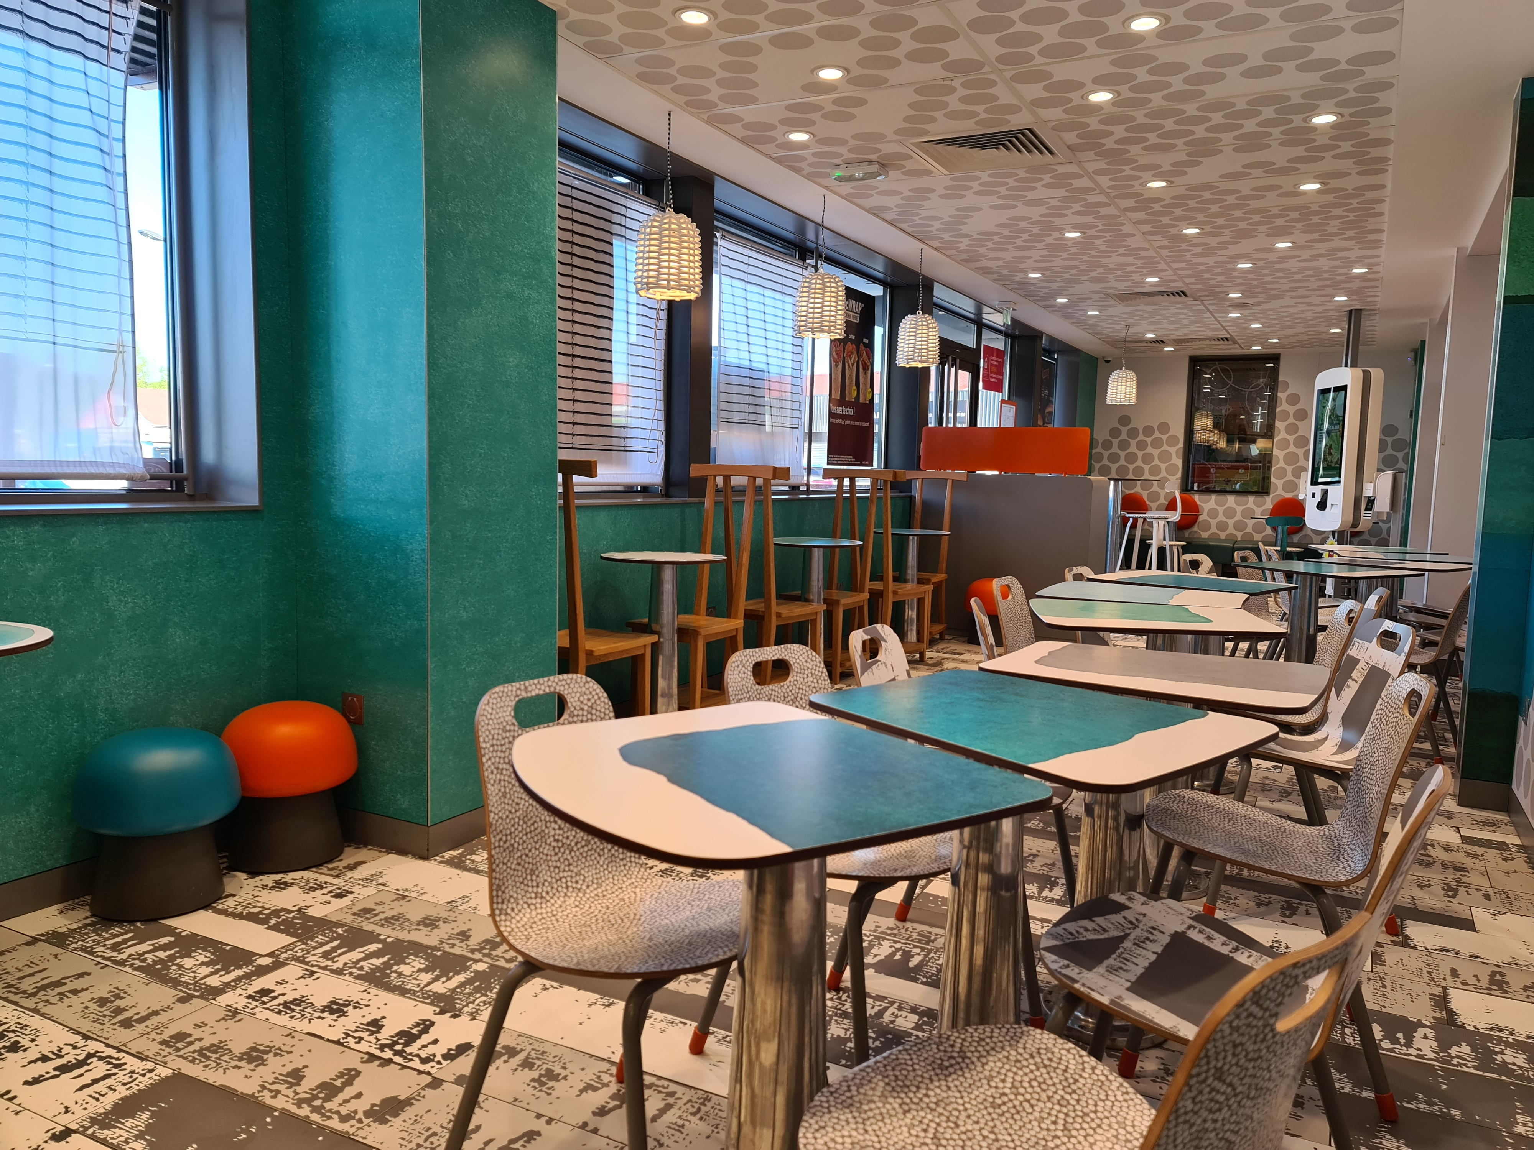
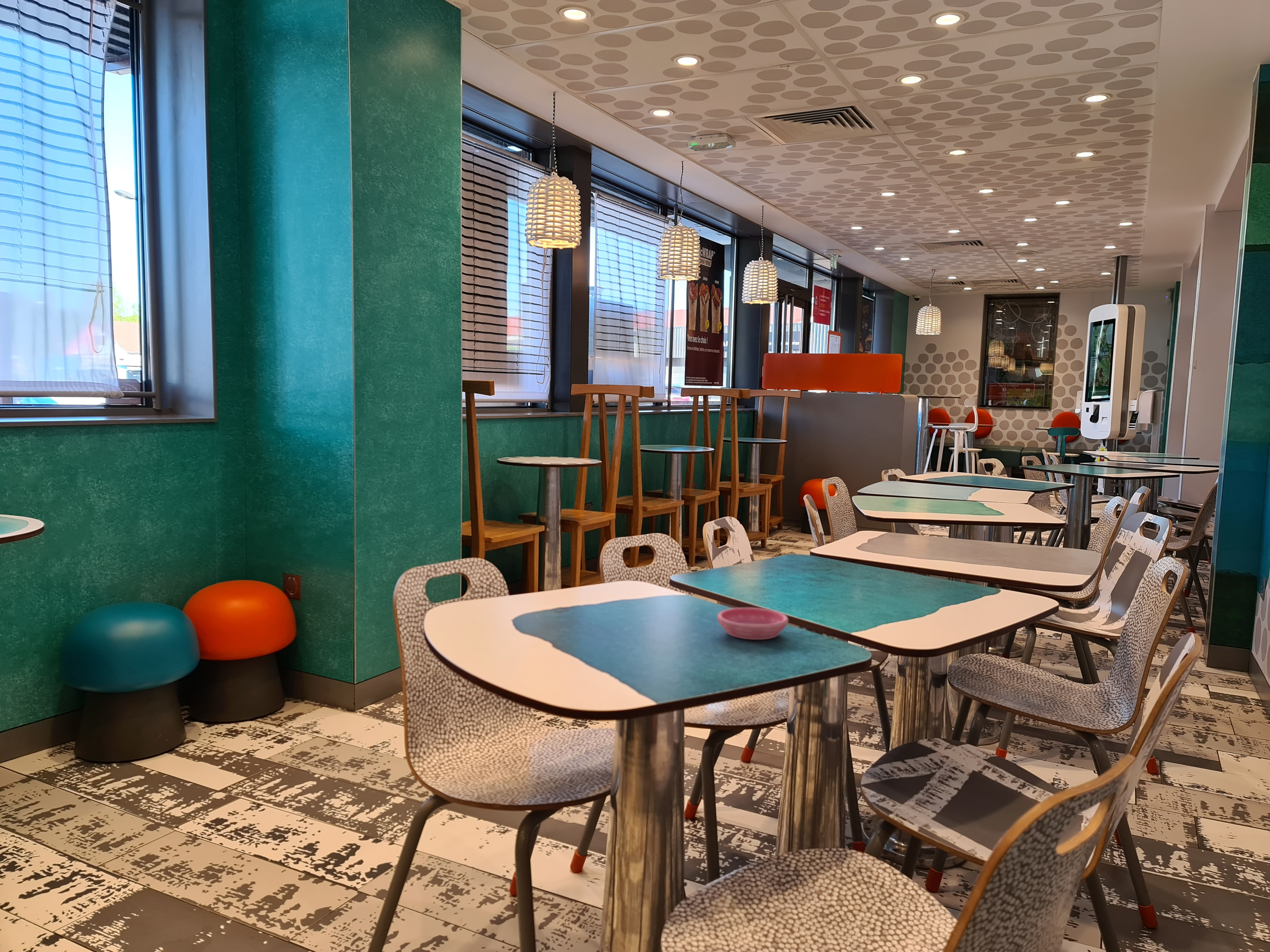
+ saucer [717,607,789,640]
